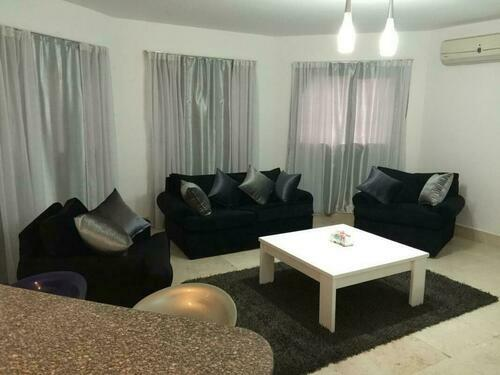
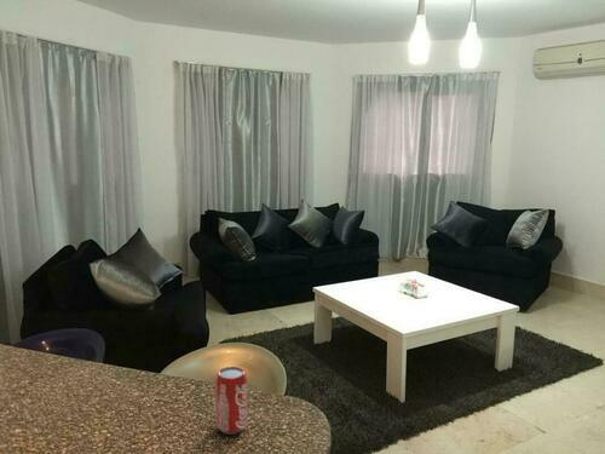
+ beverage can [214,366,248,436]
